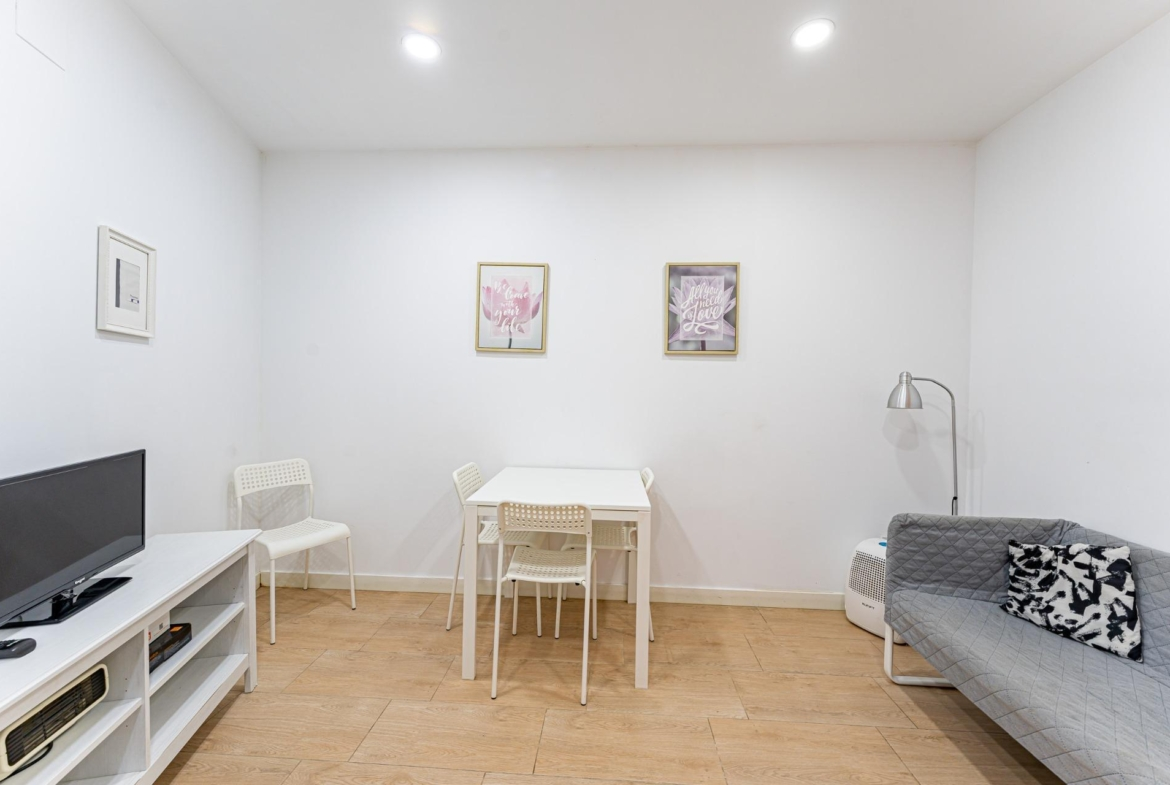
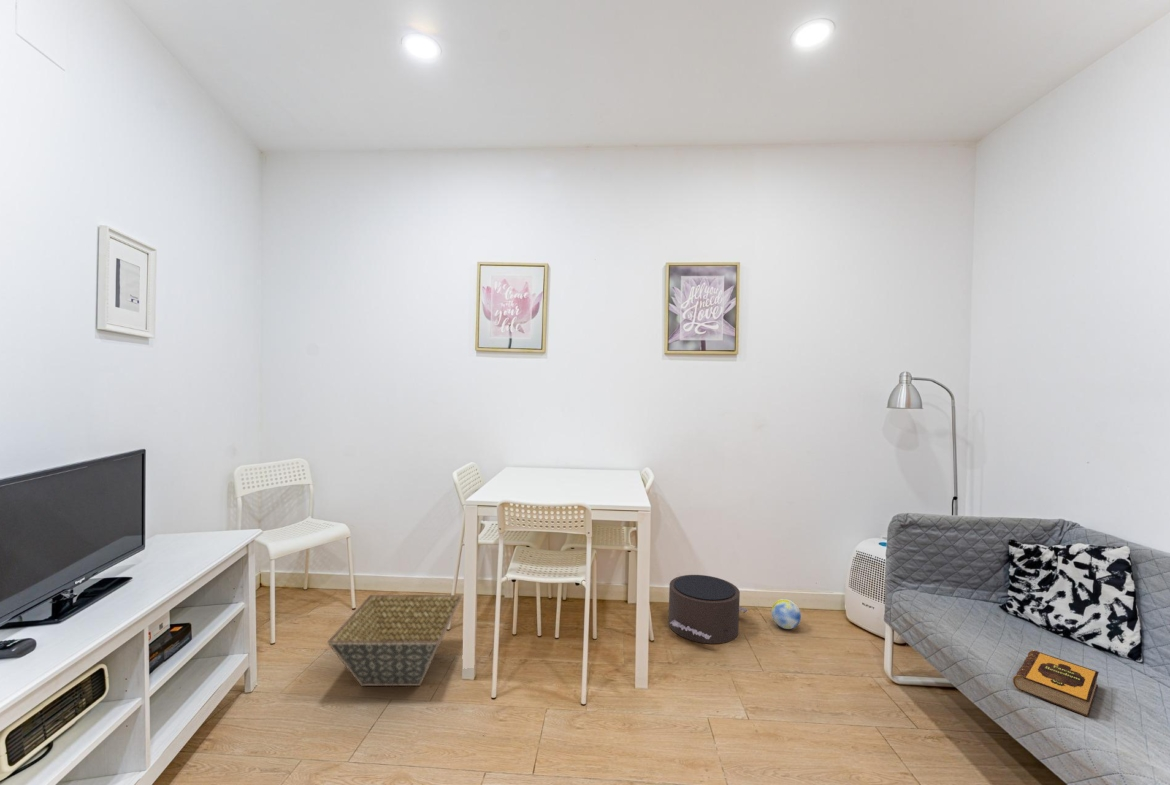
+ basket [327,594,463,687]
+ hardback book [1012,650,1100,718]
+ pouf [667,574,749,645]
+ decorative ball [770,598,802,630]
